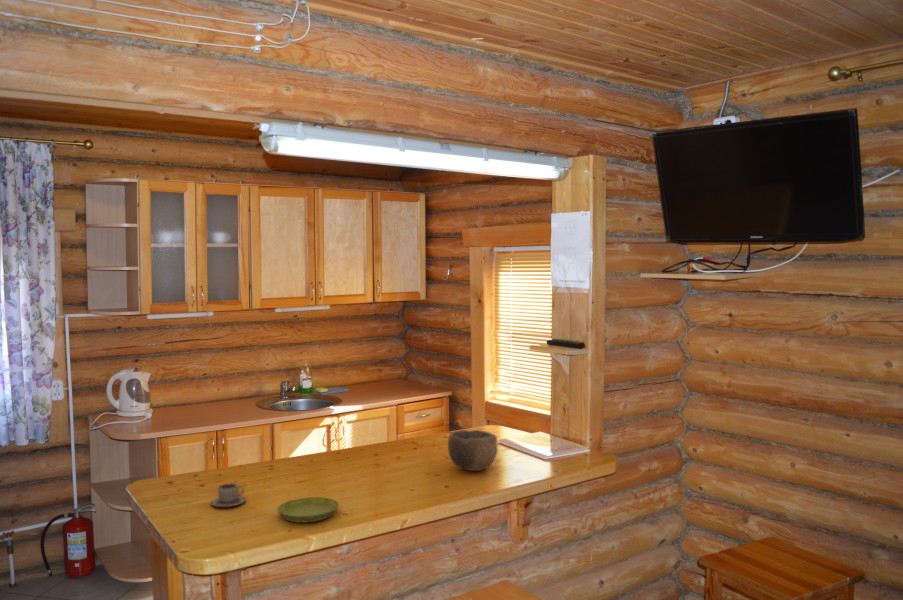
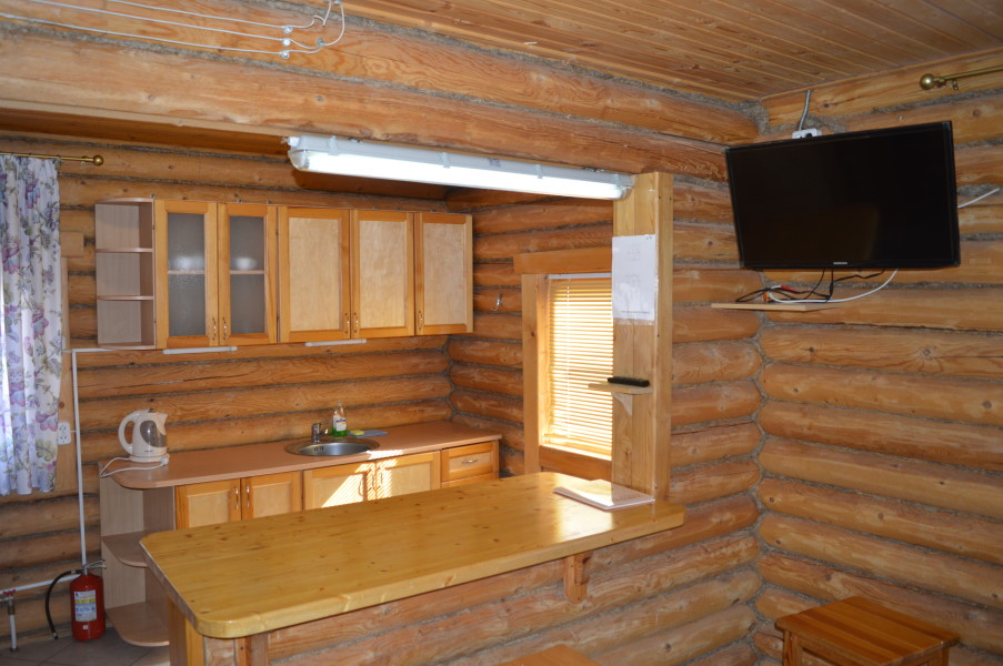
- saucer [276,496,340,523]
- bowl [447,429,498,472]
- cup [210,482,247,508]
